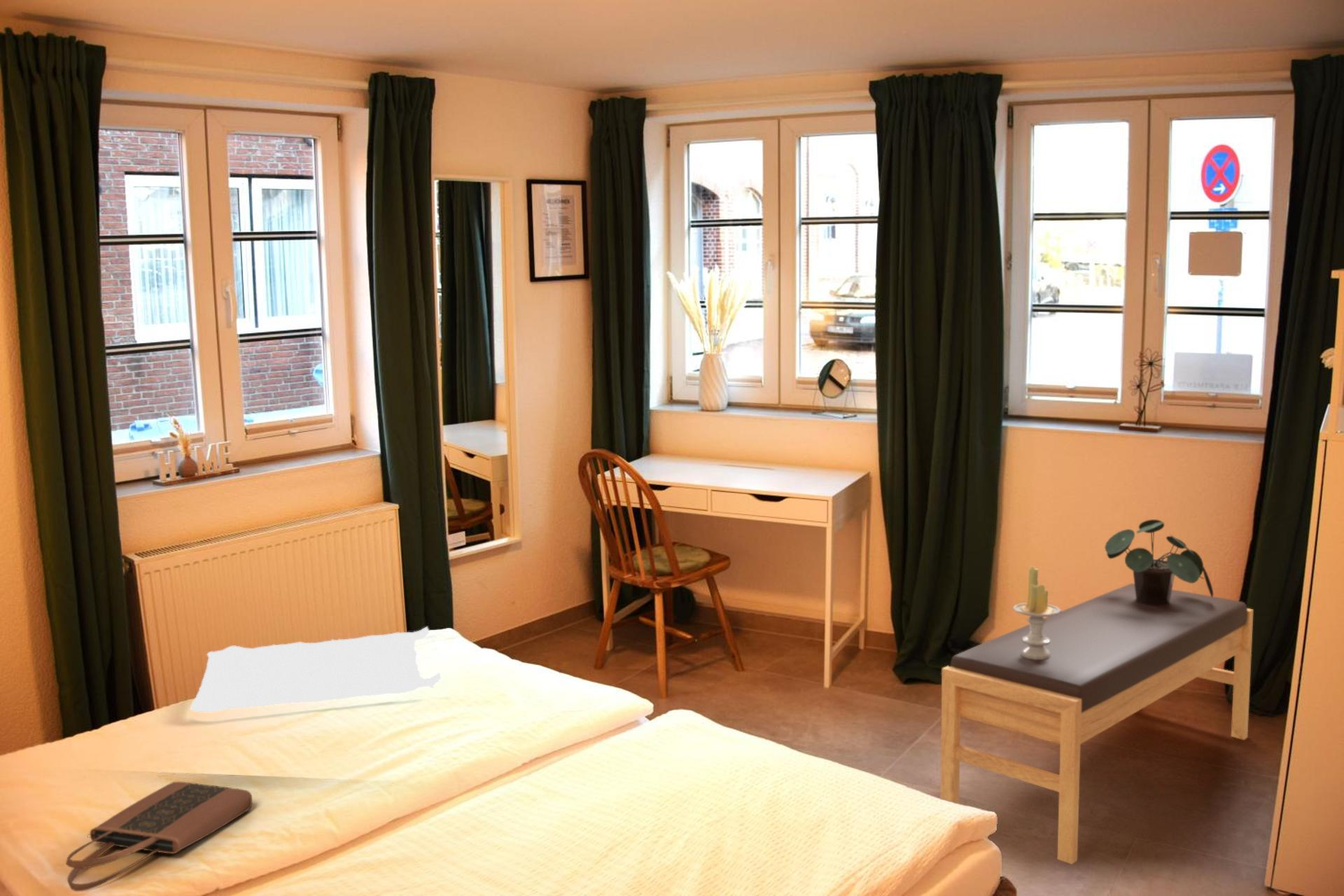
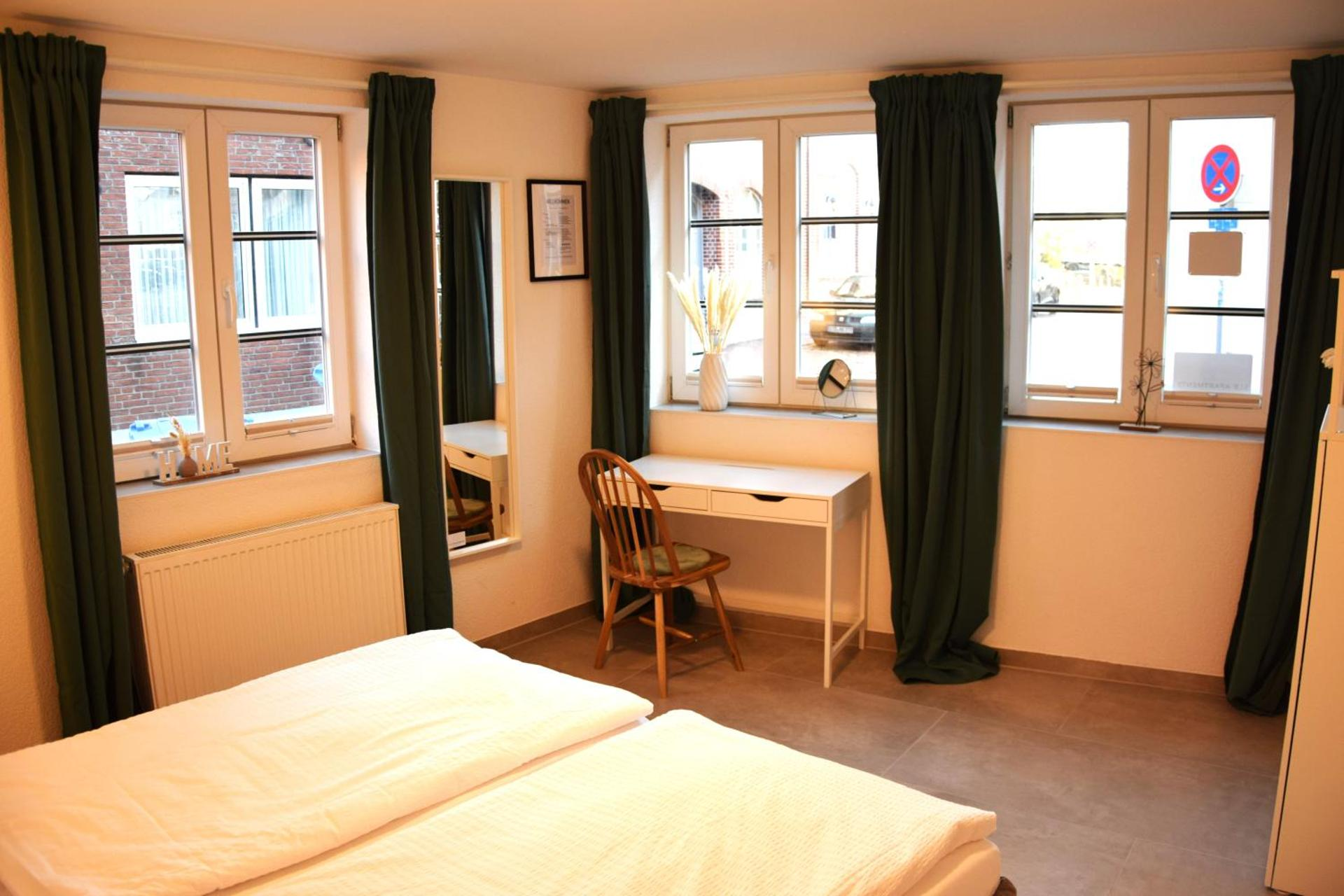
- potted plant [1104,519,1214,605]
- tote bag [66,780,253,892]
- pillow [190,626,442,713]
- bench [940,582,1254,865]
- candle [1012,566,1062,659]
